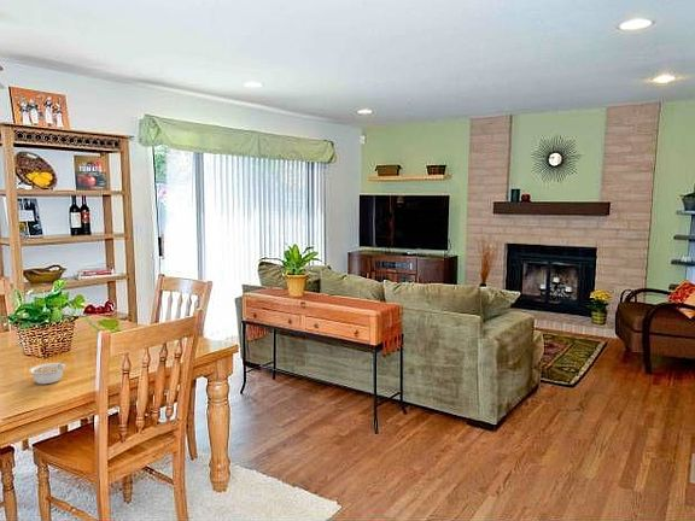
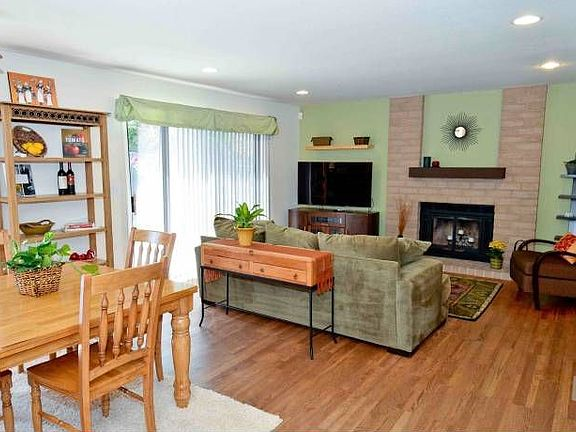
- legume [28,357,69,385]
